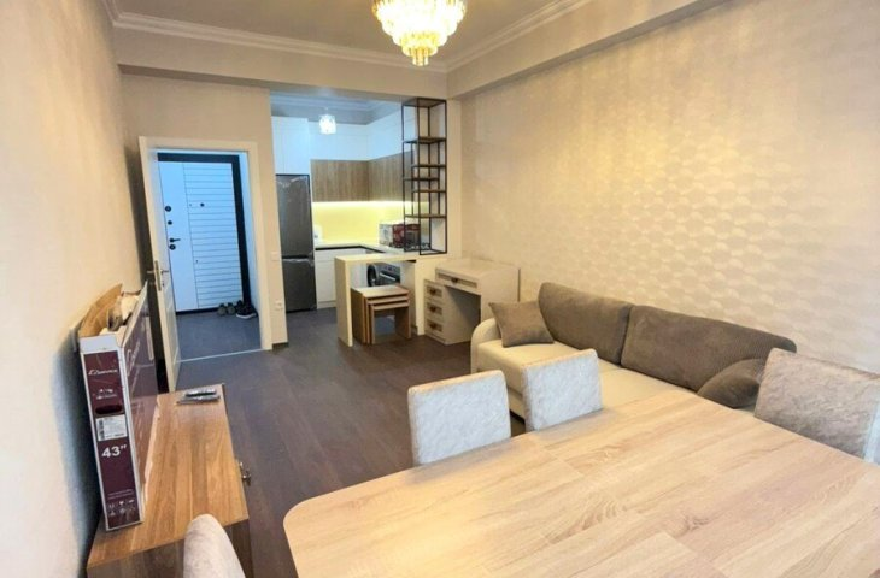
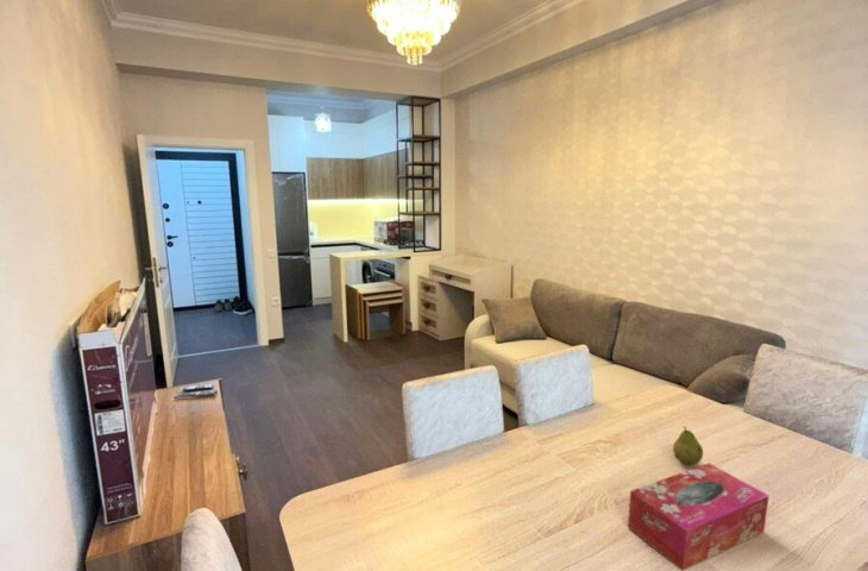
+ fruit [672,425,704,466]
+ tissue box [627,462,770,571]
